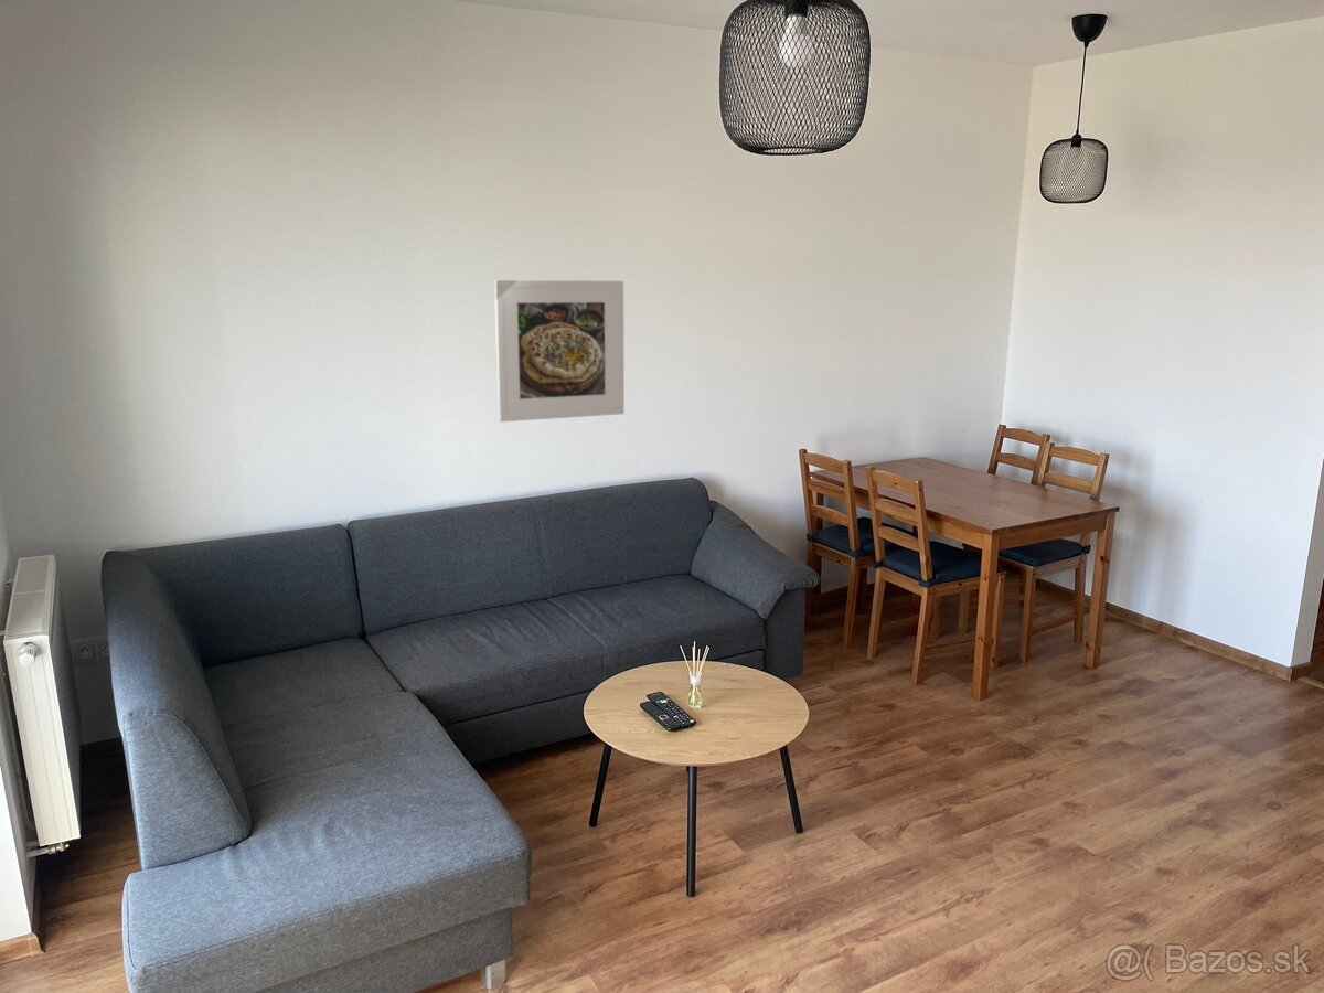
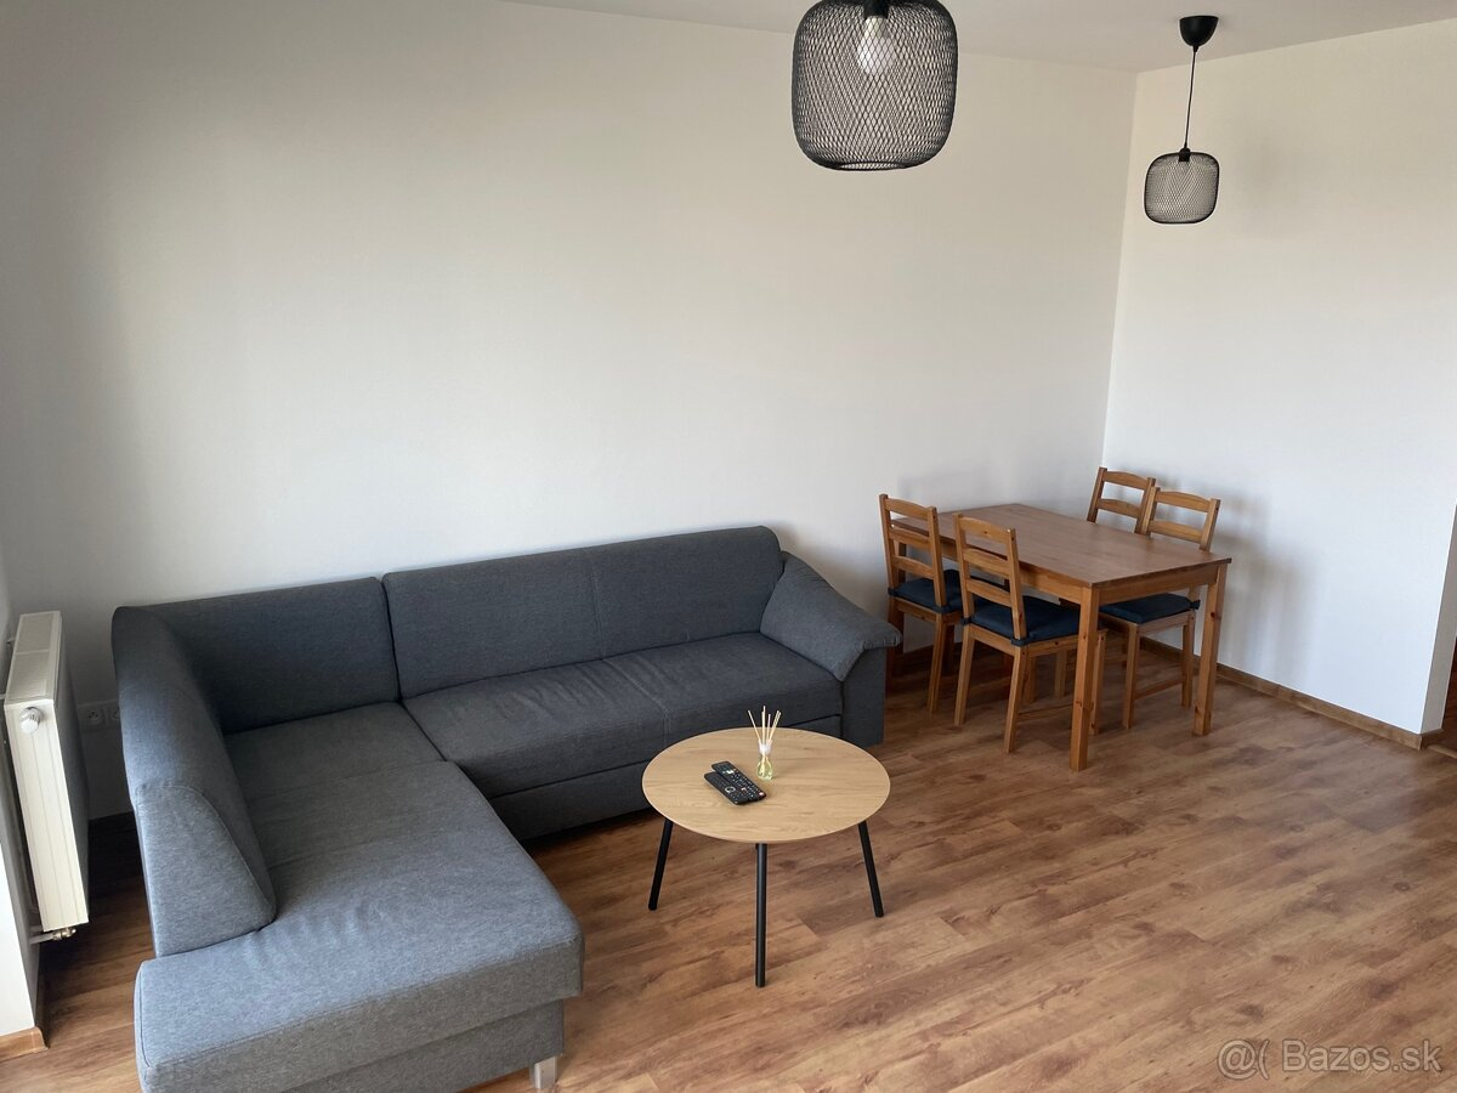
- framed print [493,279,626,423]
